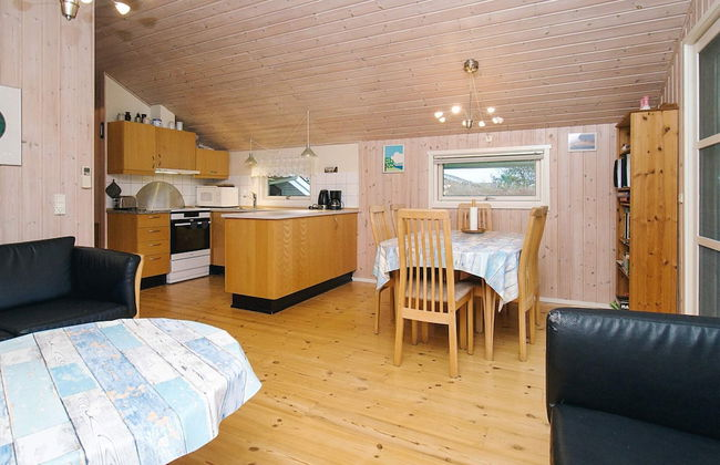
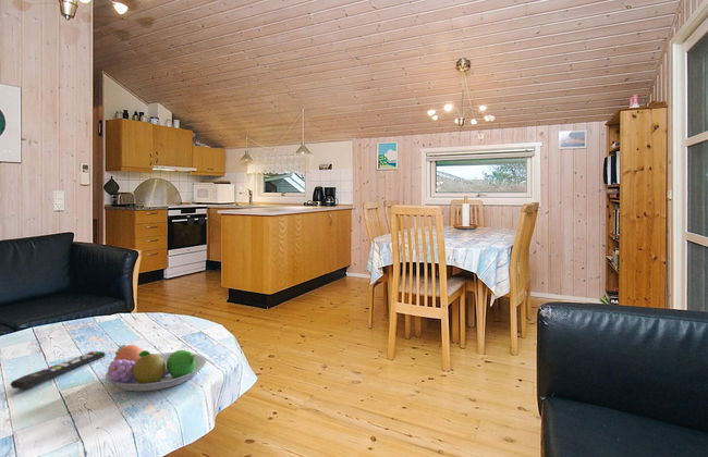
+ remote control [9,350,107,391]
+ fruit bowl [105,344,207,392]
